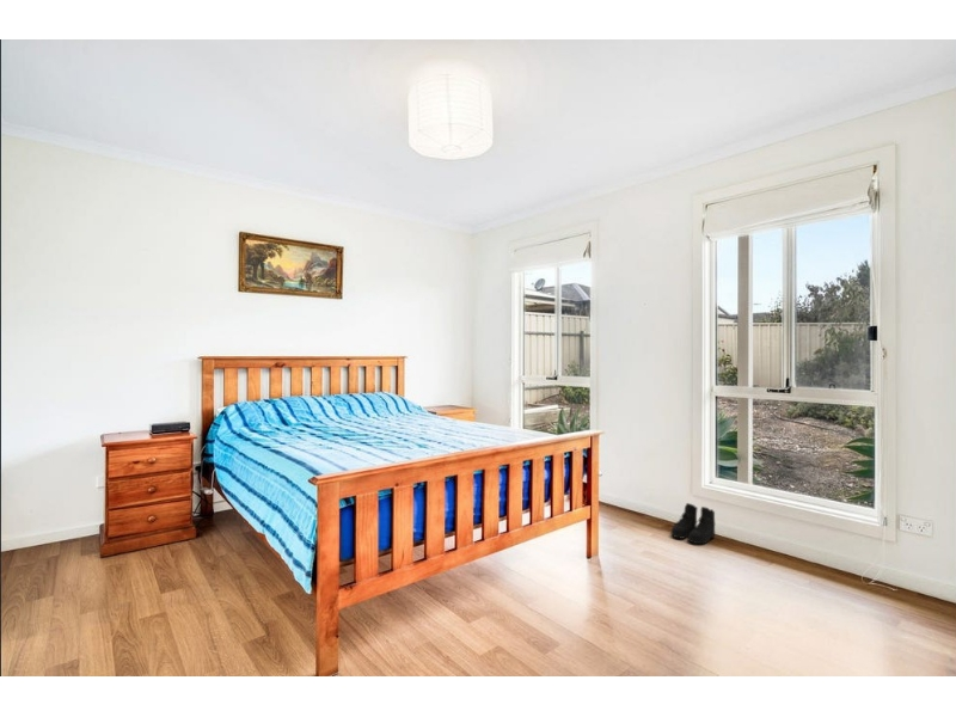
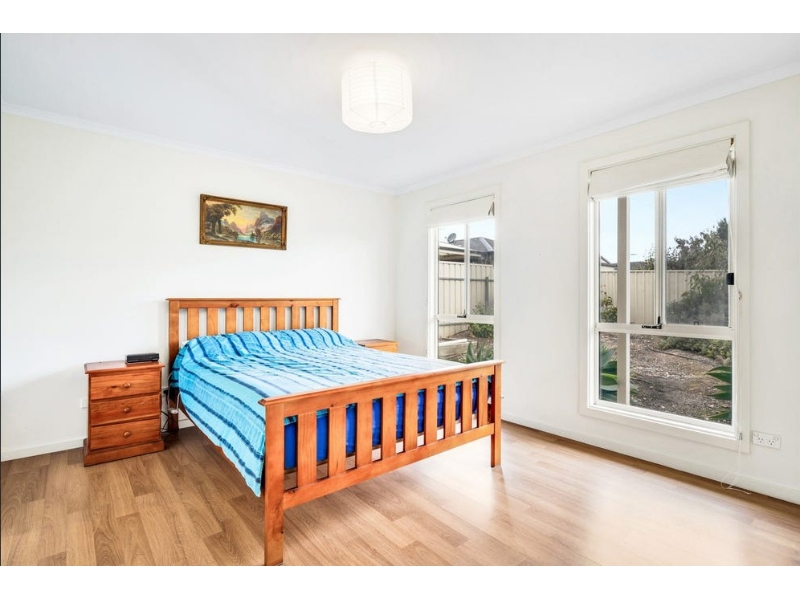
- boots [669,502,716,545]
